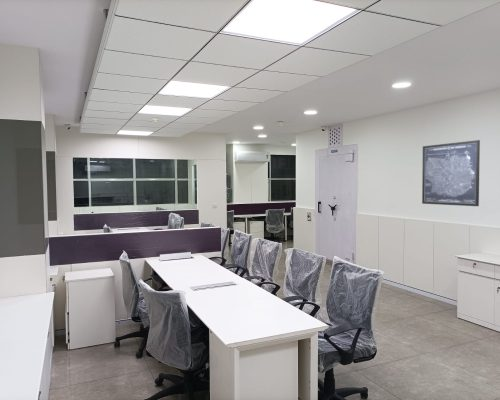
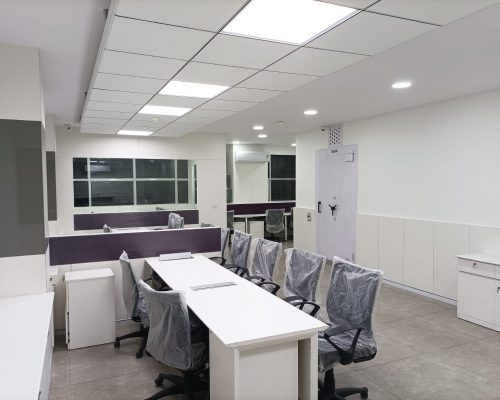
- wall art [421,139,481,207]
